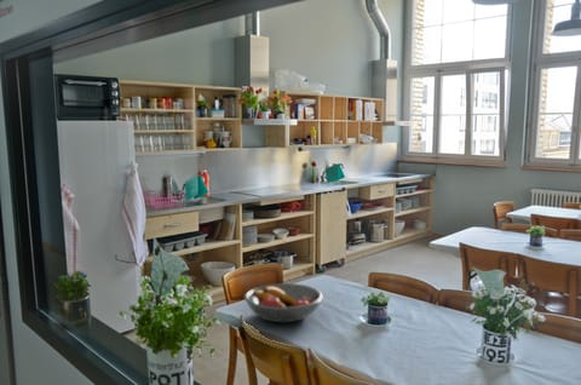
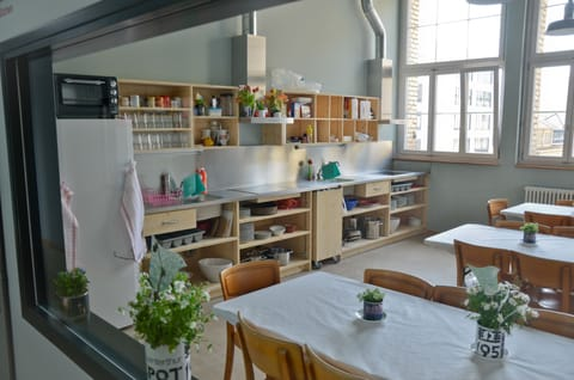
- fruit bowl [243,282,324,323]
